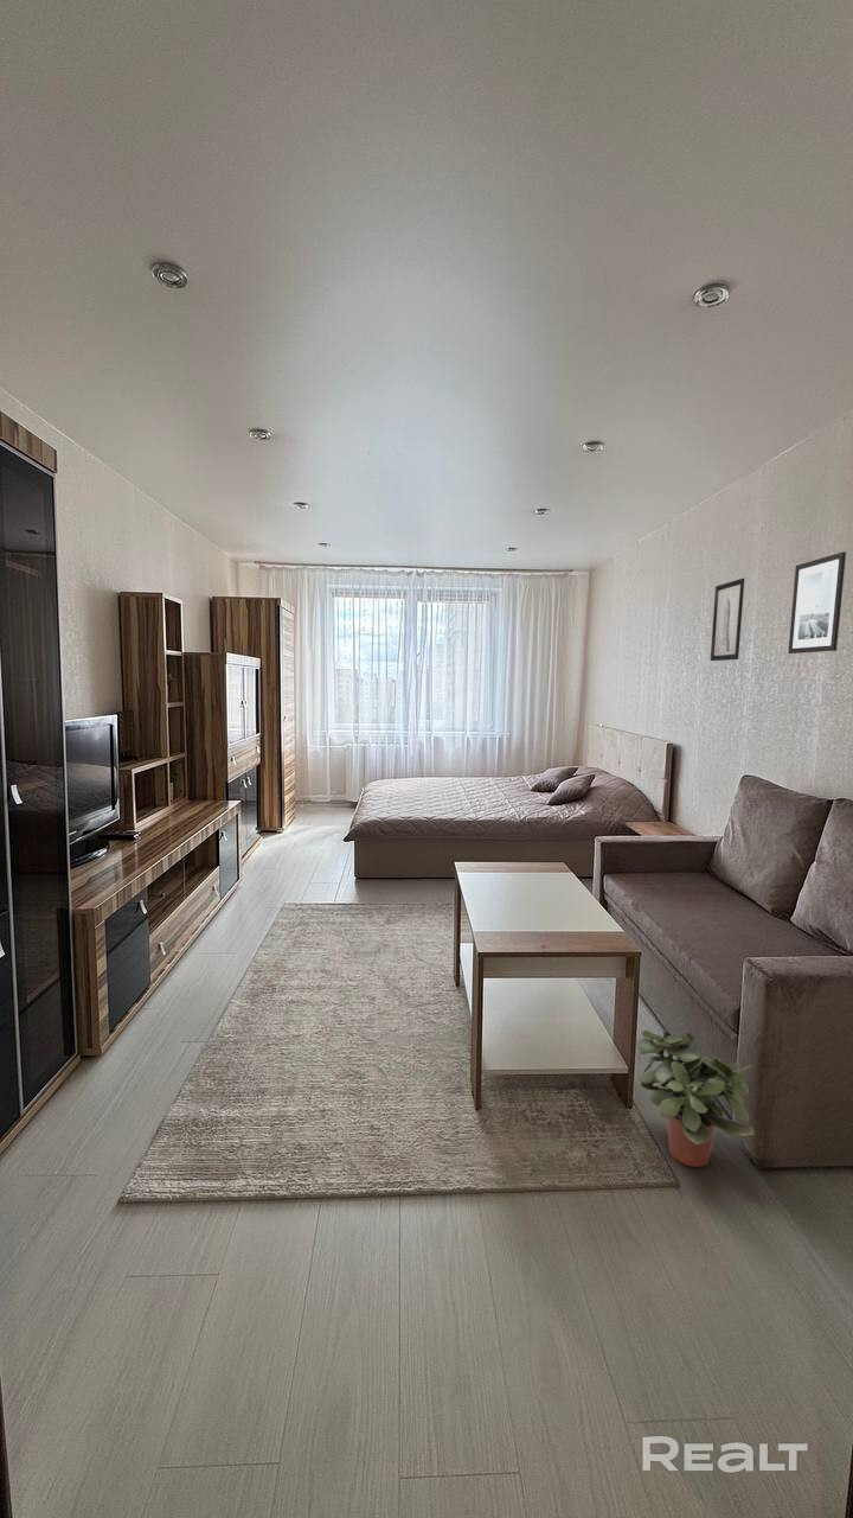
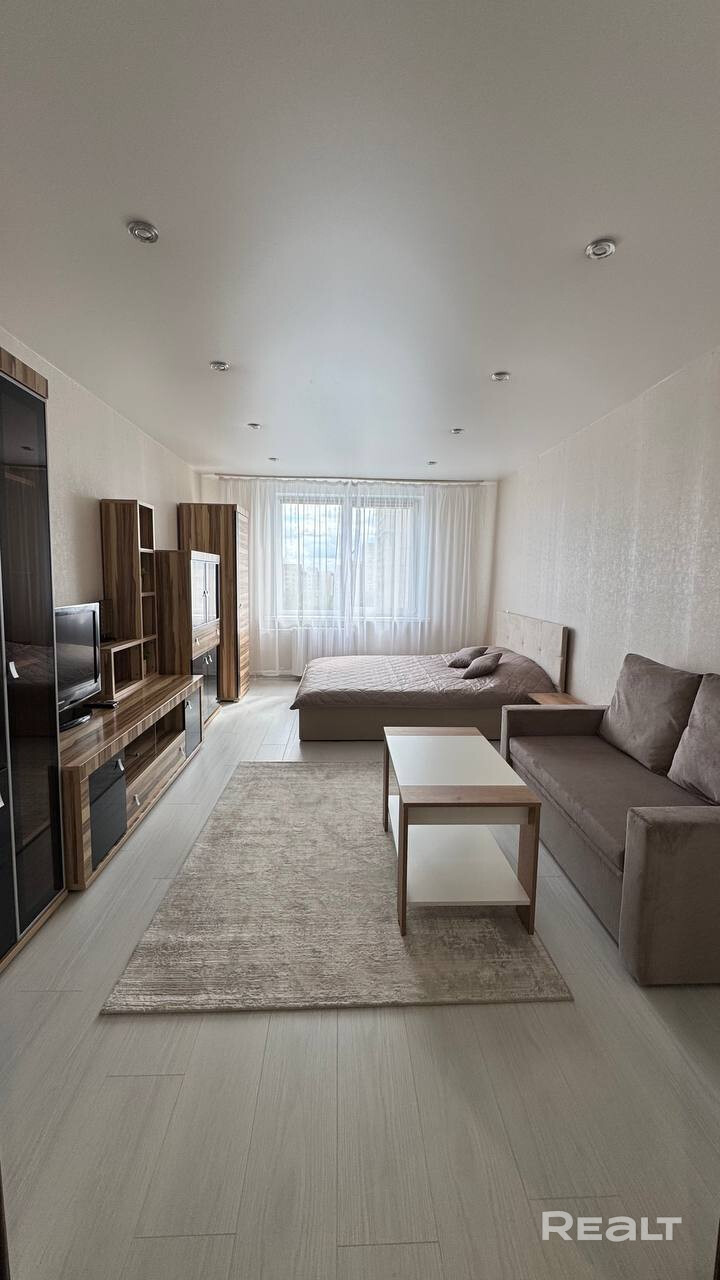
- wall art [787,550,847,655]
- wall art [710,578,745,662]
- potted plant [635,1029,756,1168]
